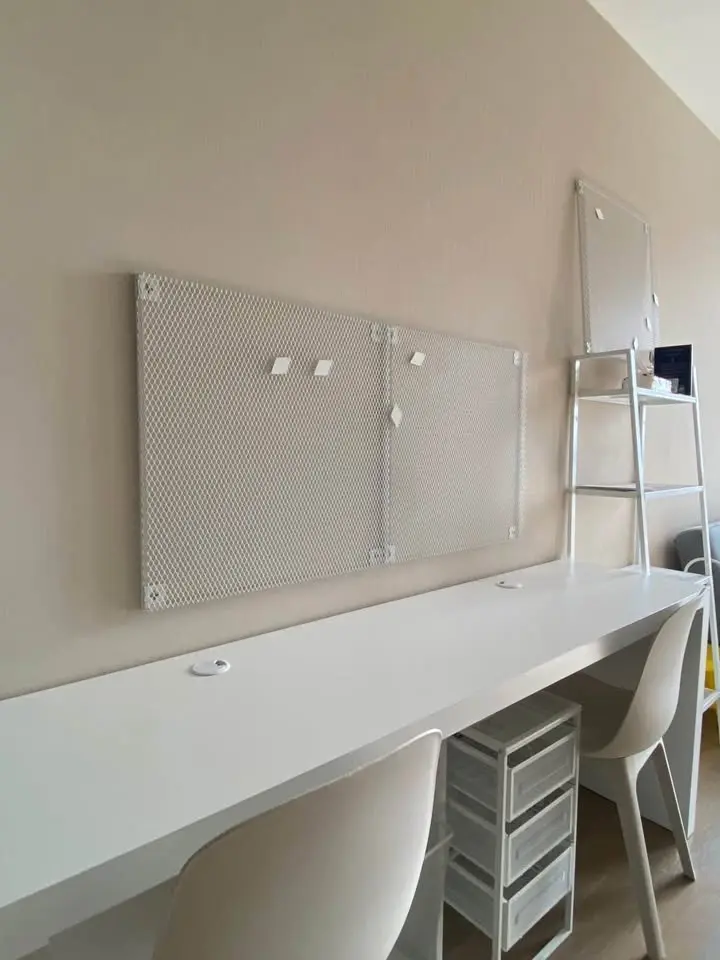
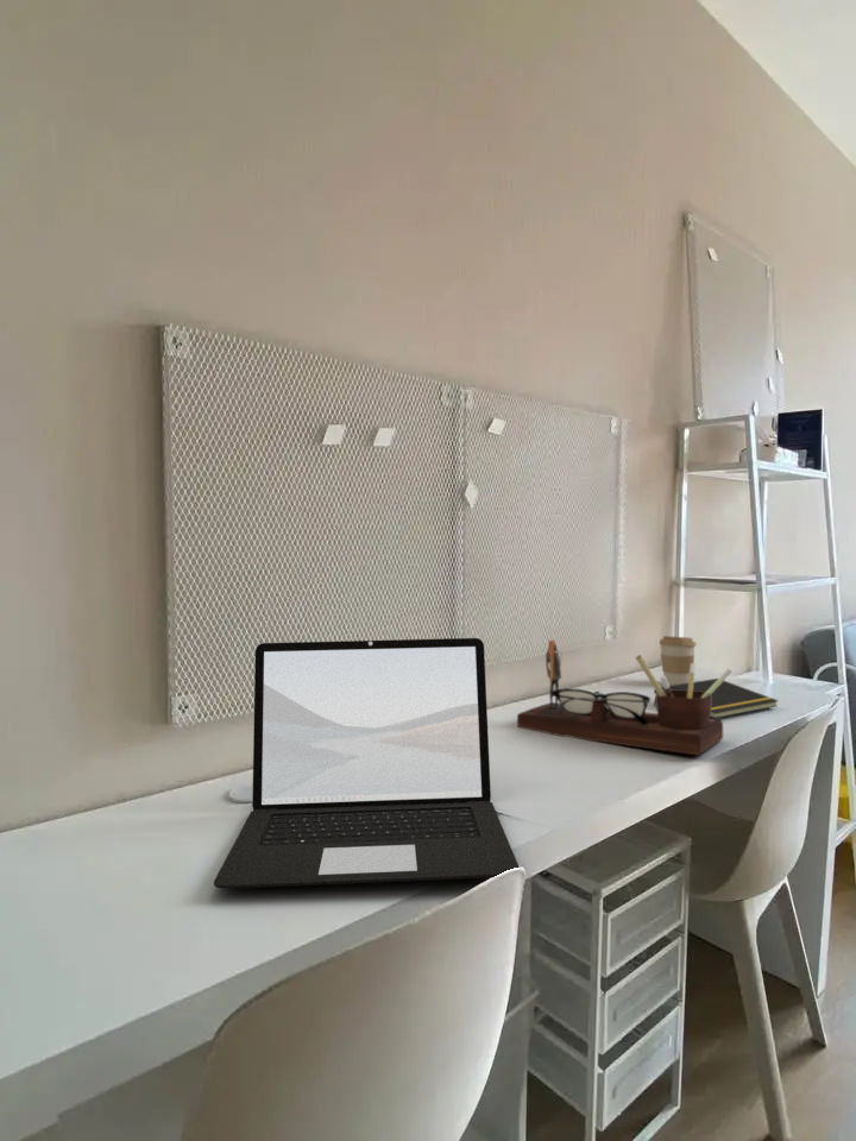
+ laptop [213,637,521,890]
+ desk organizer [516,639,734,757]
+ coffee cup [659,635,698,686]
+ notepad [653,677,780,719]
